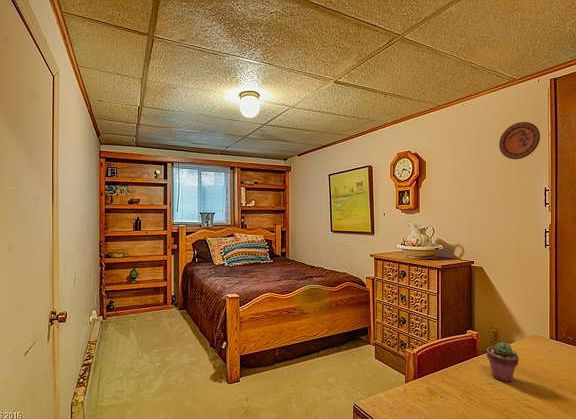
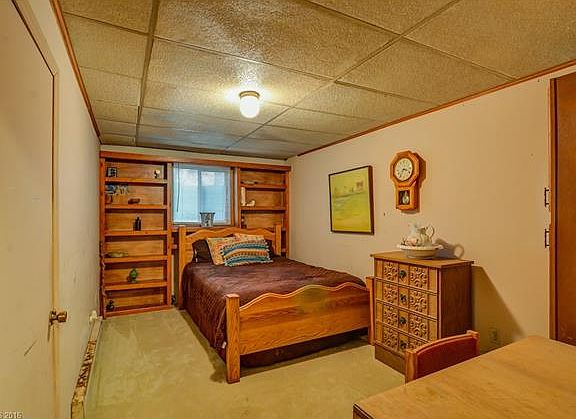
- decorative plate [498,121,541,160]
- potted succulent [486,341,520,383]
